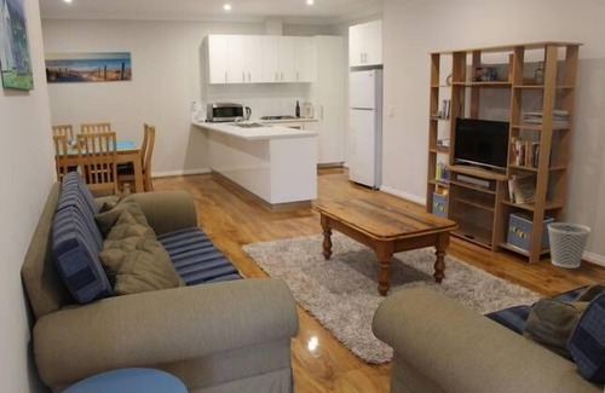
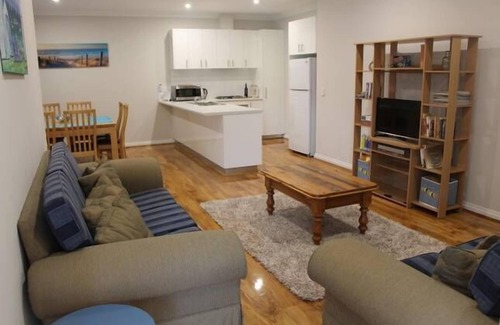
- wastebasket [546,221,592,270]
